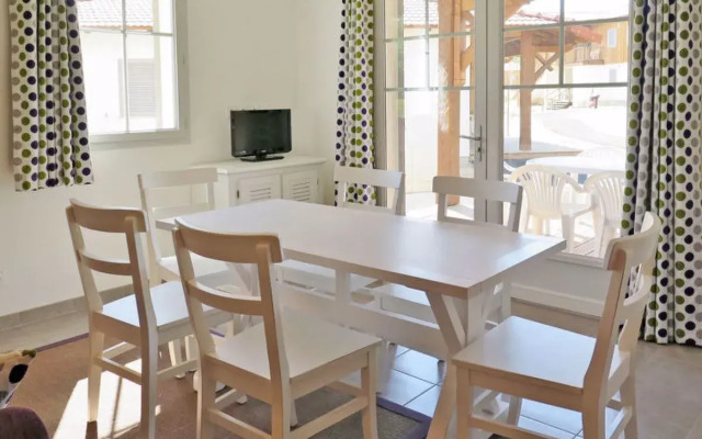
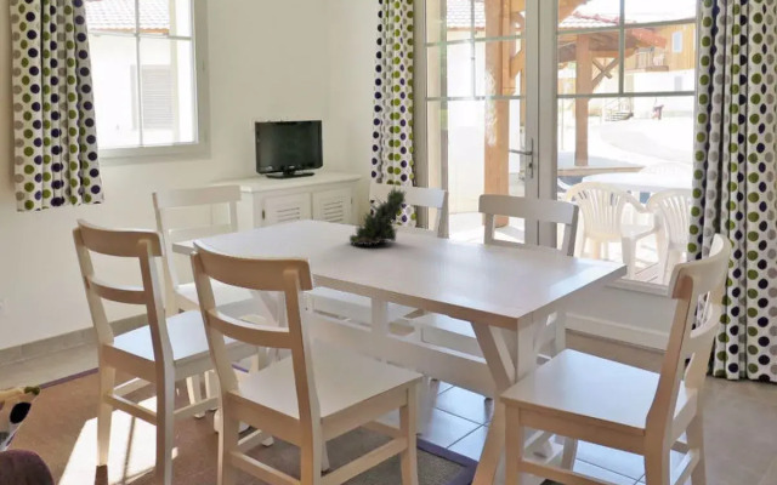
+ succulent plant [348,186,407,247]
